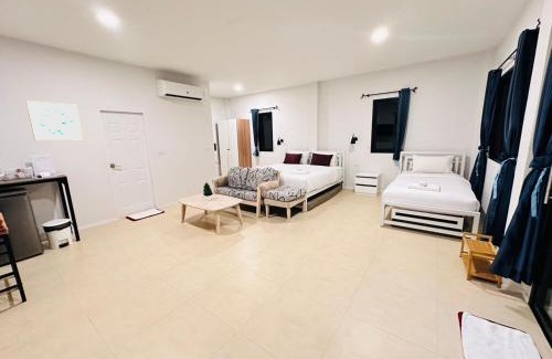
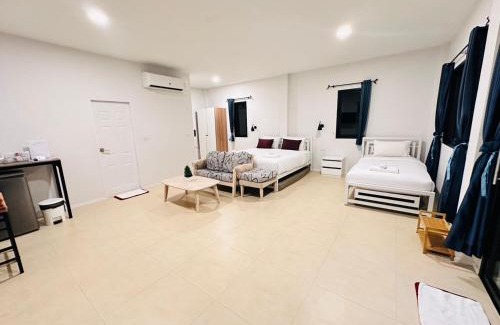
- wall art [25,99,84,141]
